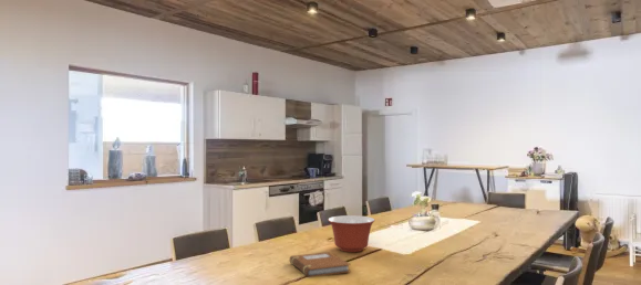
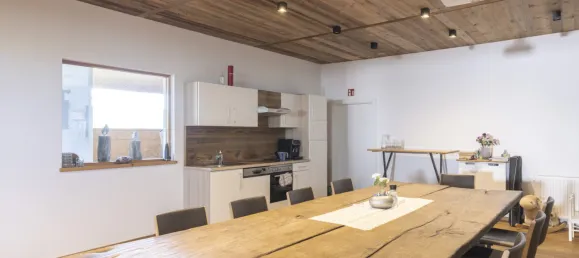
- notebook [289,251,352,278]
- mixing bowl [327,214,376,253]
